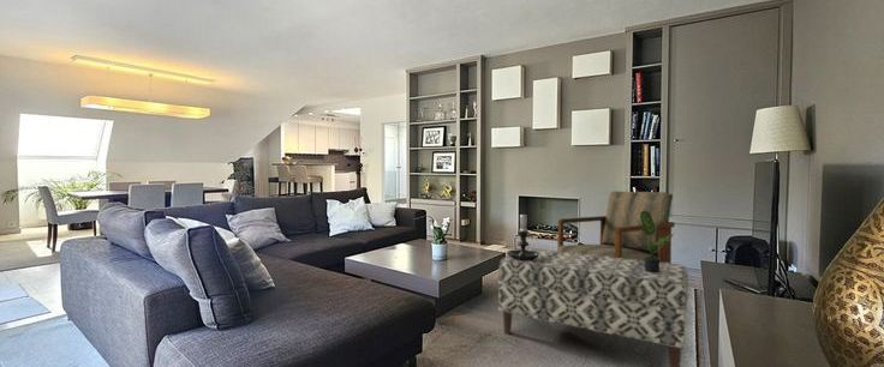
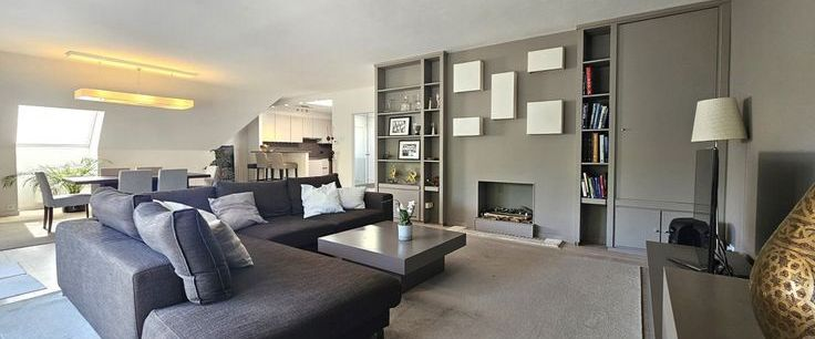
- potted plant [635,207,675,272]
- armchair [556,191,676,264]
- candle holder [504,210,539,260]
- bench [497,247,689,367]
